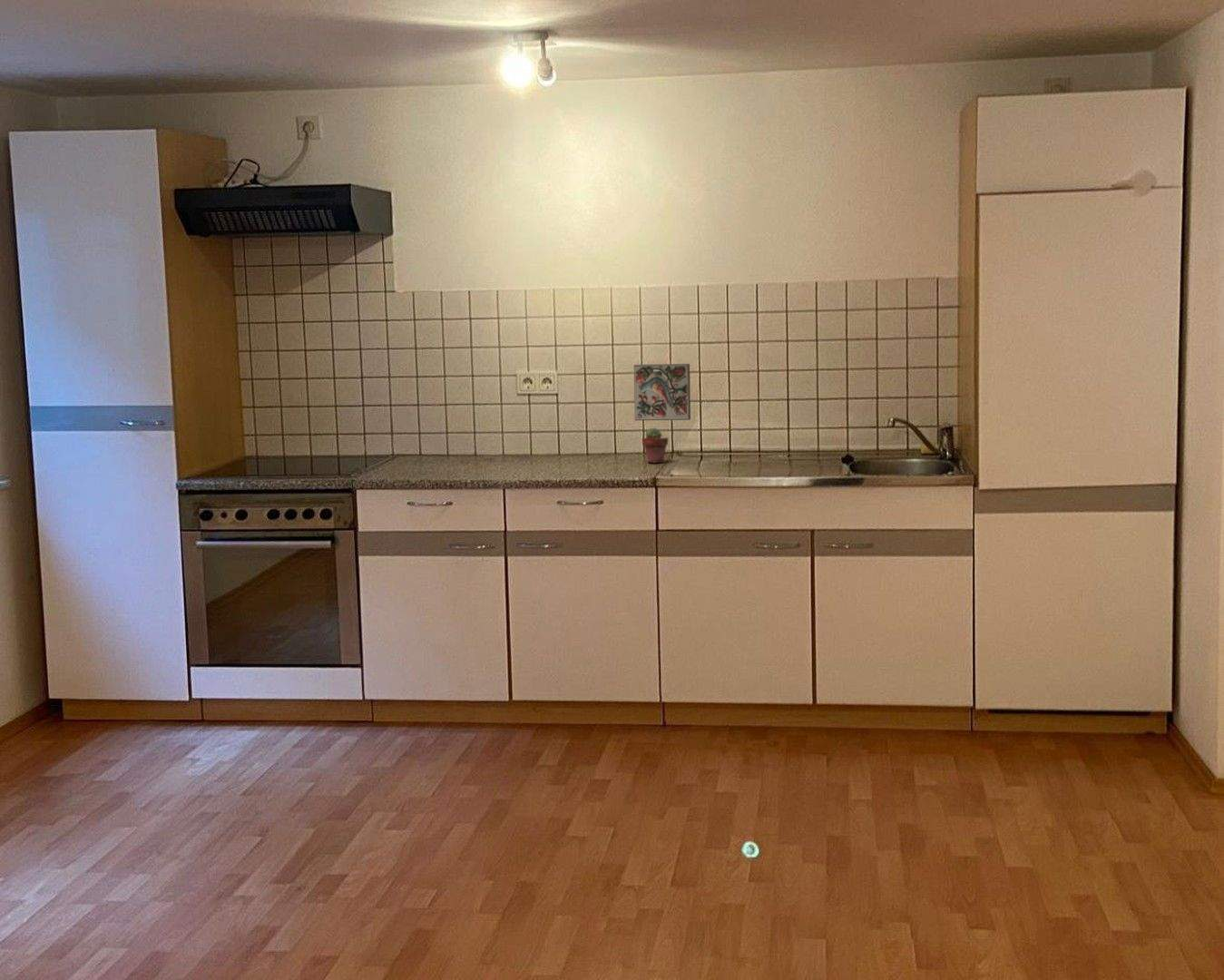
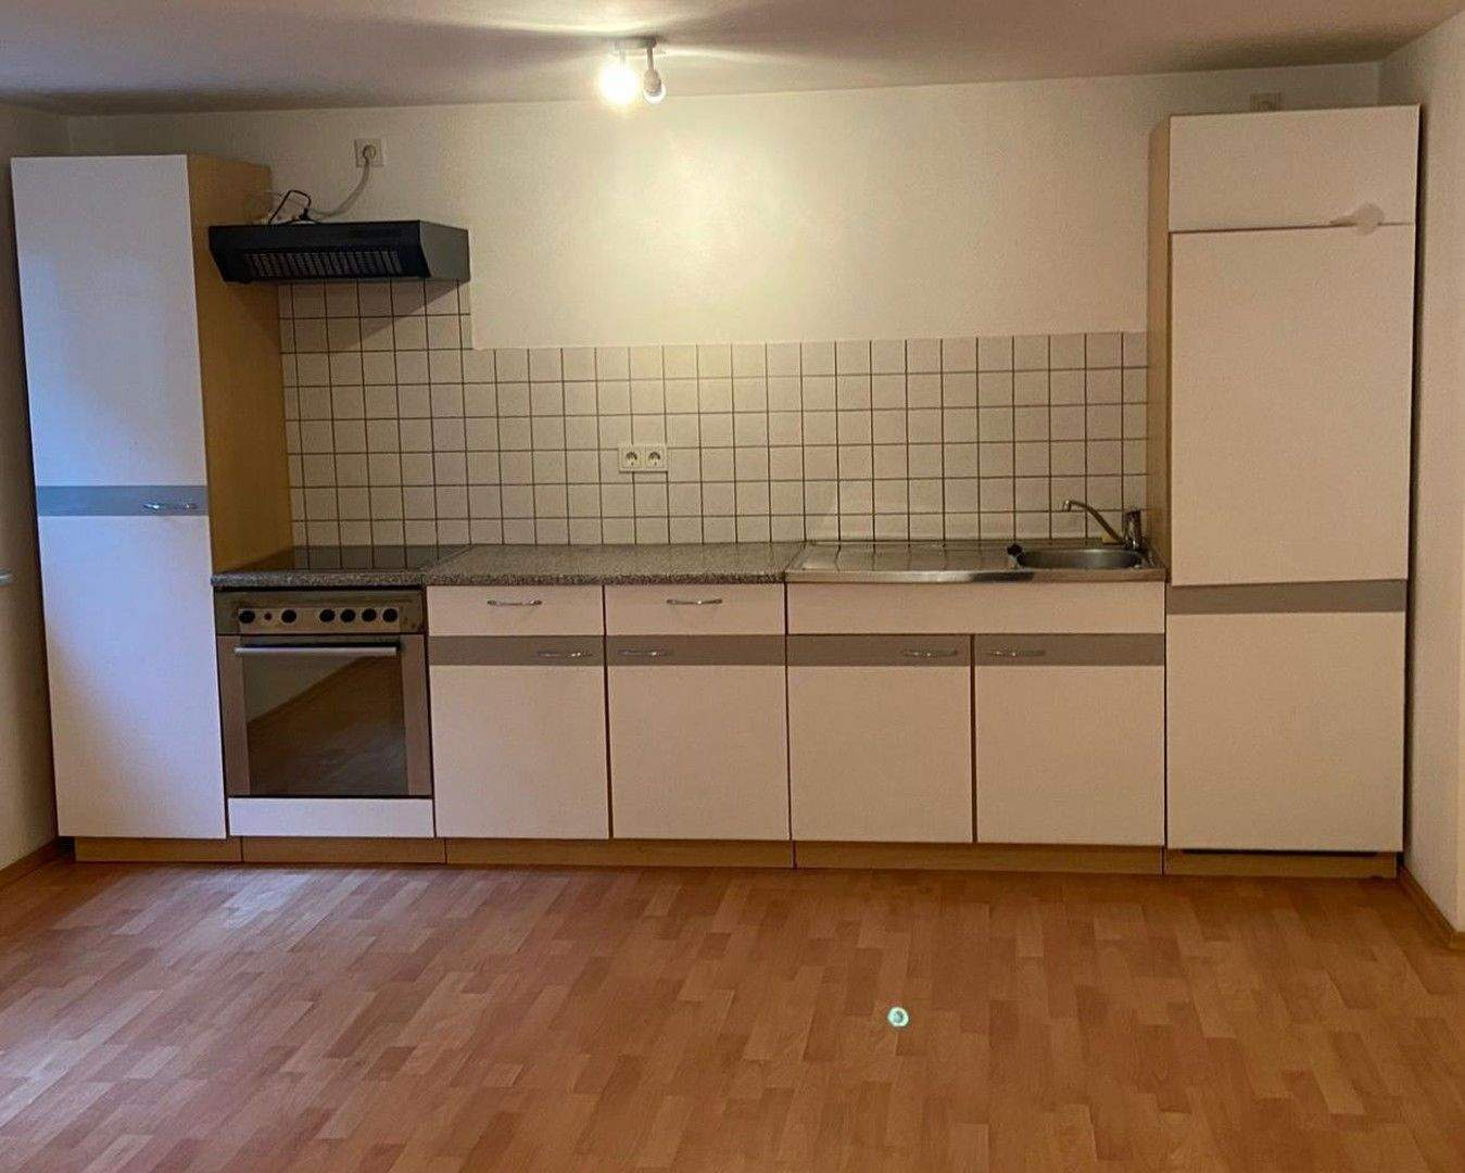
- decorative tile [633,363,691,421]
- potted succulent [641,427,669,464]
